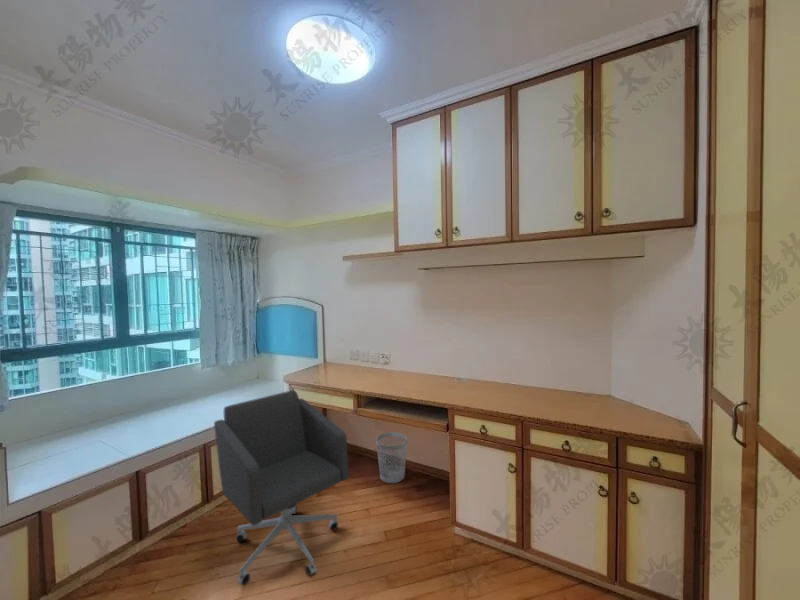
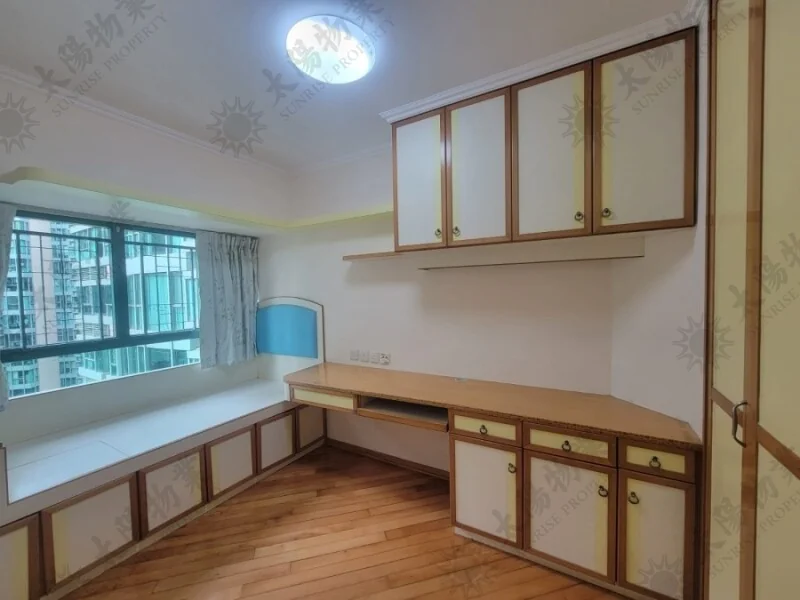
- office chair [213,389,350,586]
- wastebasket [375,431,408,484]
